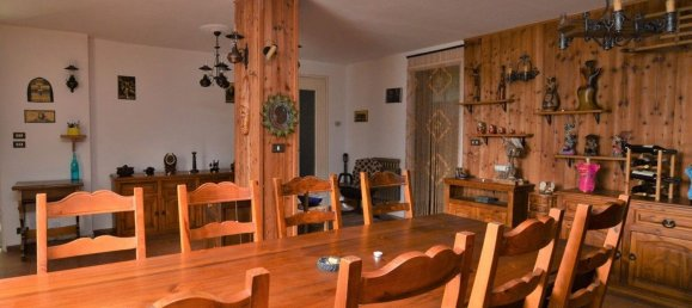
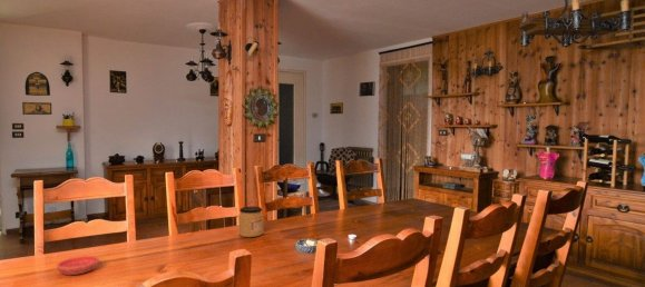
+ jar [237,206,264,238]
+ saucer [56,255,100,276]
